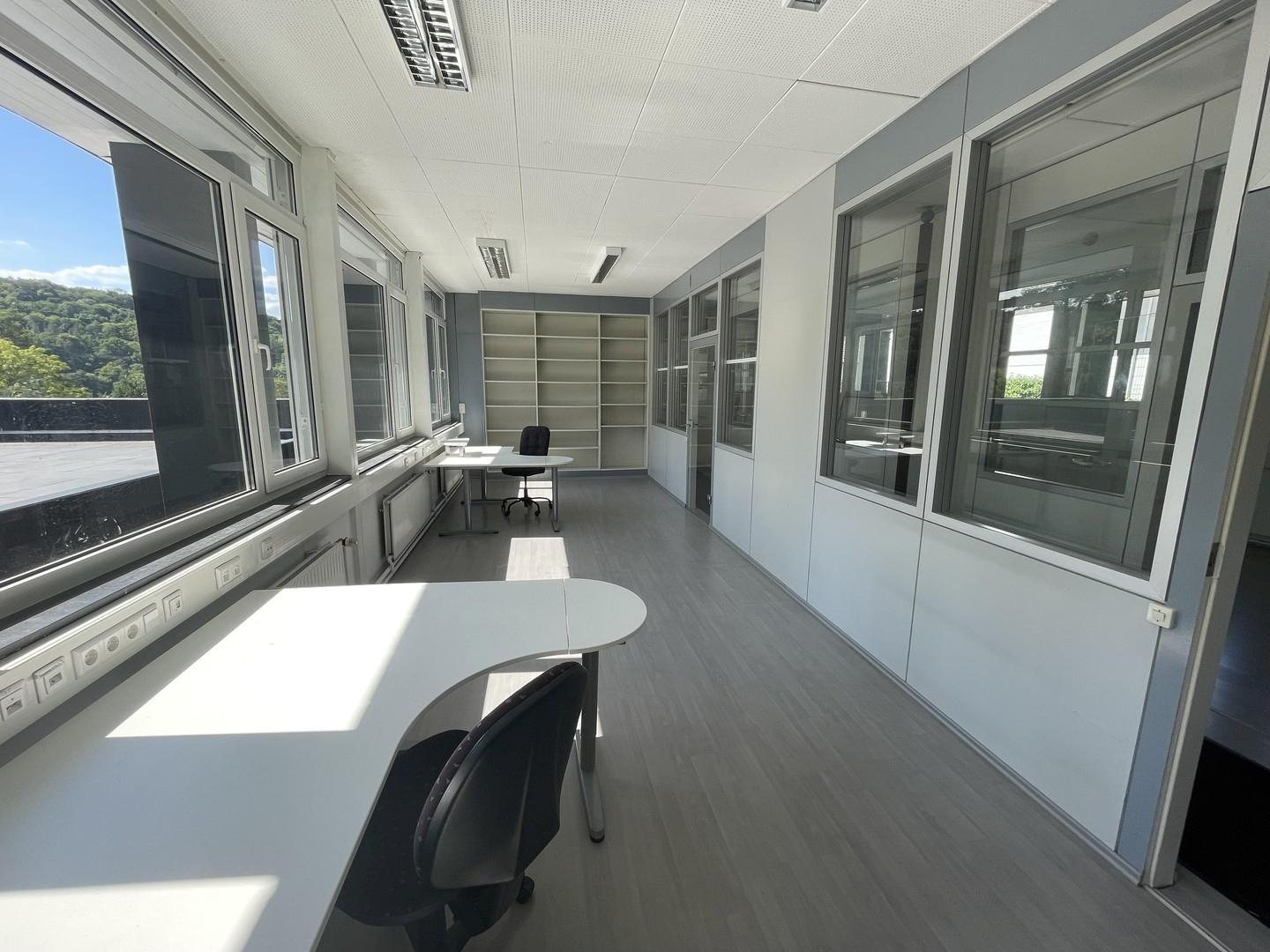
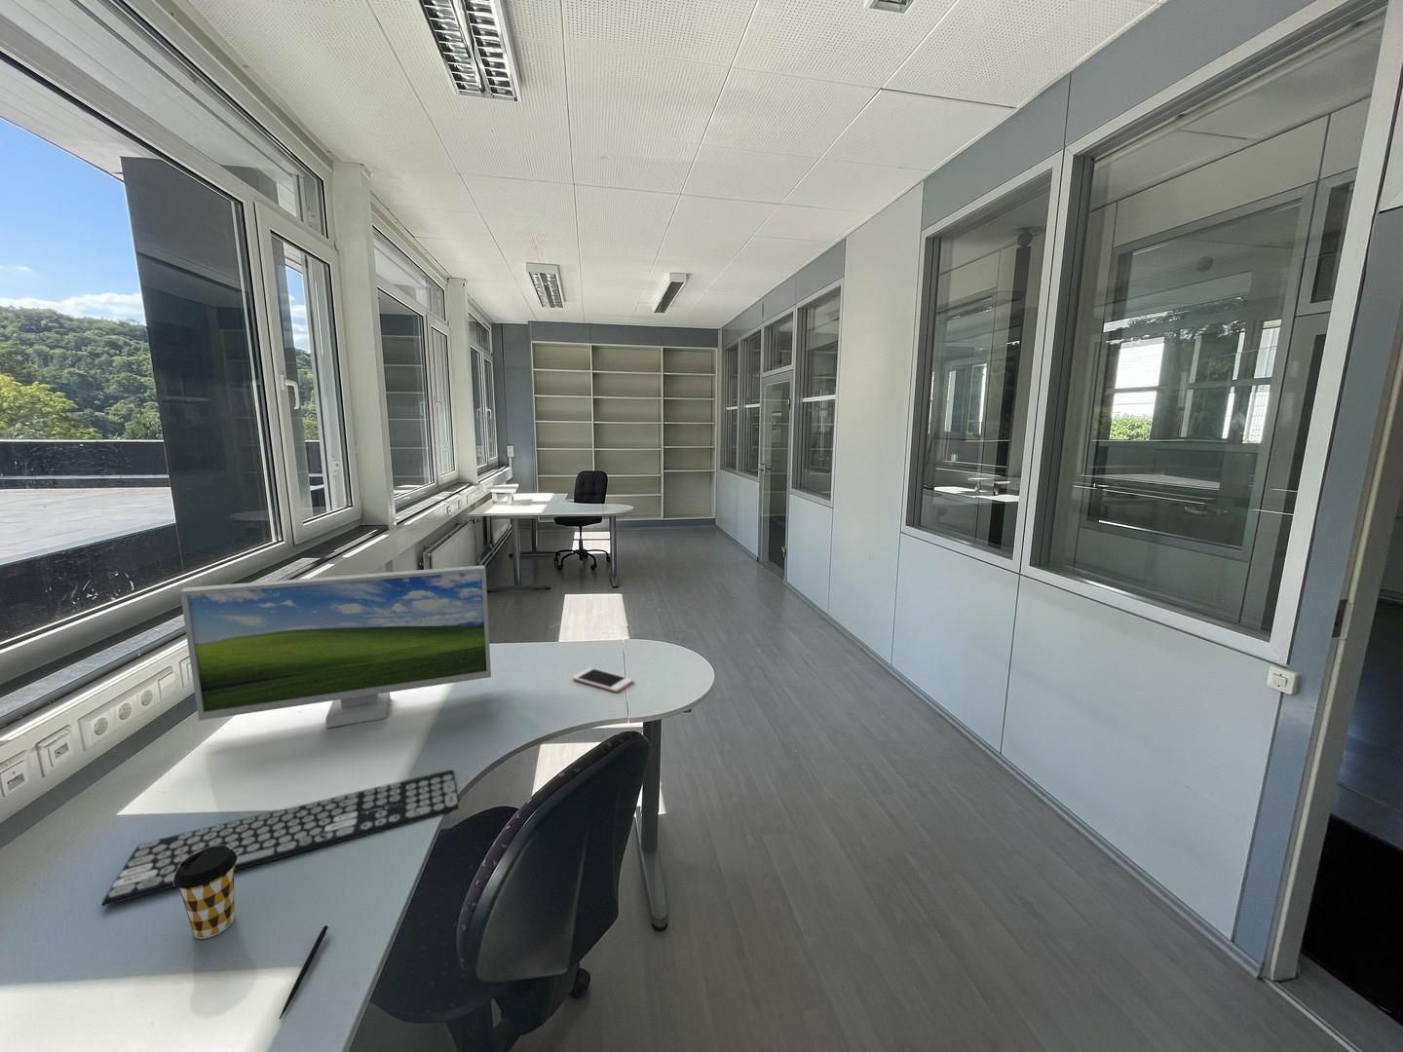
+ keyboard [101,768,460,907]
+ cell phone [572,666,634,694]
+ coffee cup [173,845,238,940]
+ pen [278,925,329,1020]
+ monitor [179,565,492,728]
